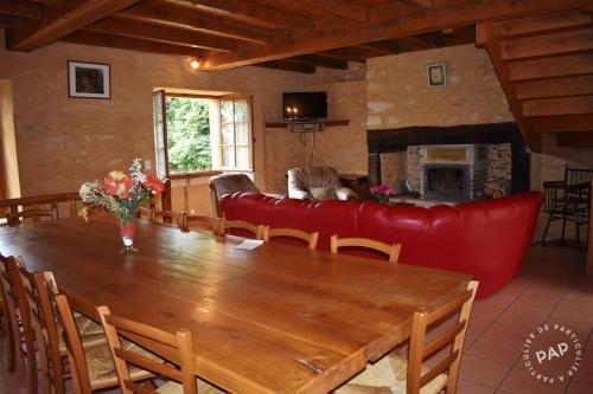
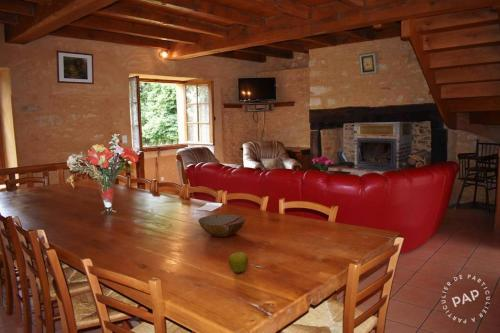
+ fruit [228,251,249,274]
+ bowl [197,213,247,238]
